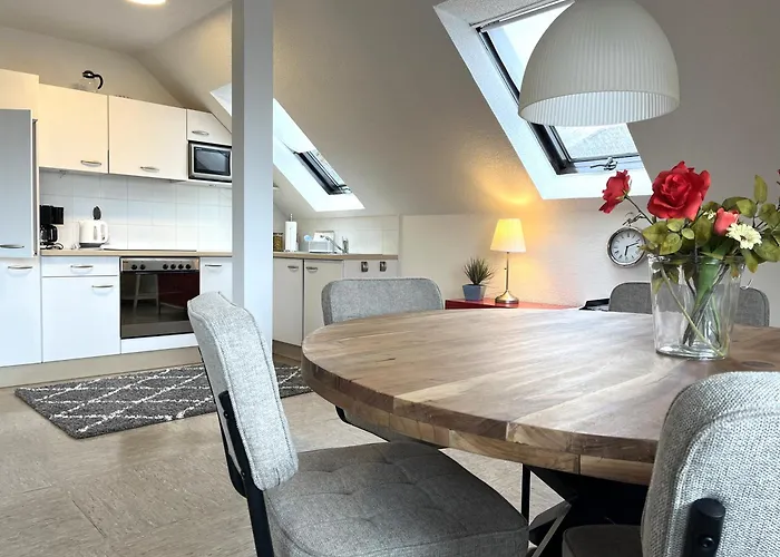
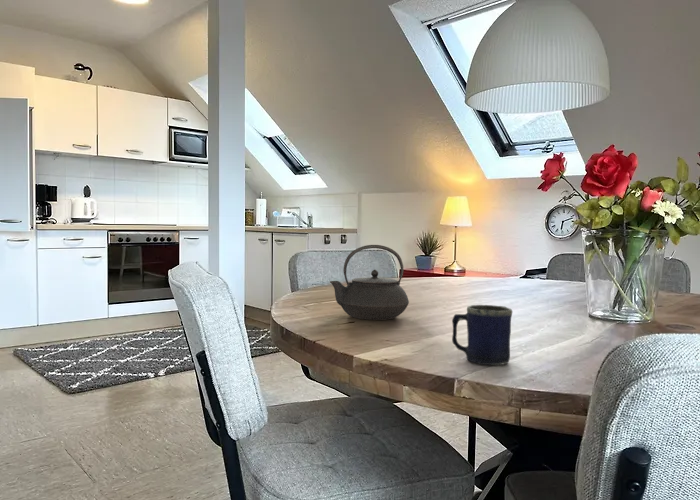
+ mug [451,304,513,366]
+ teapot [329,244,410,321]
